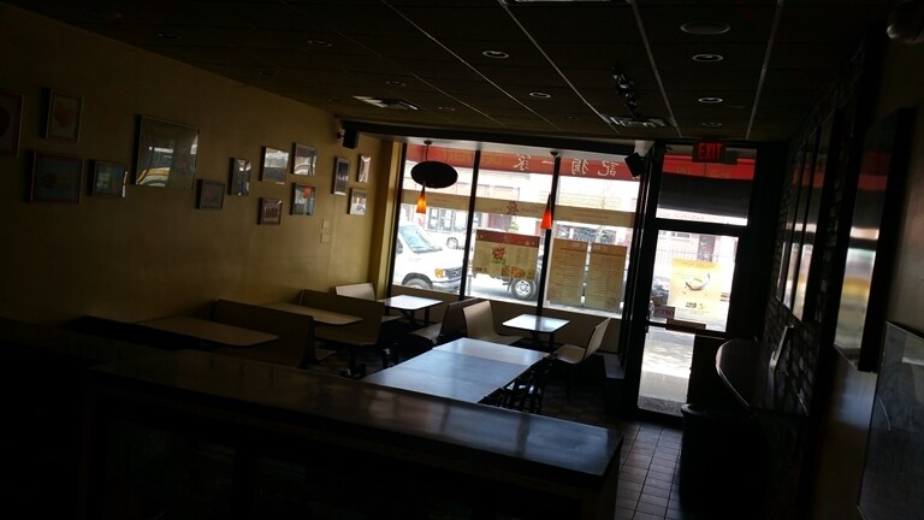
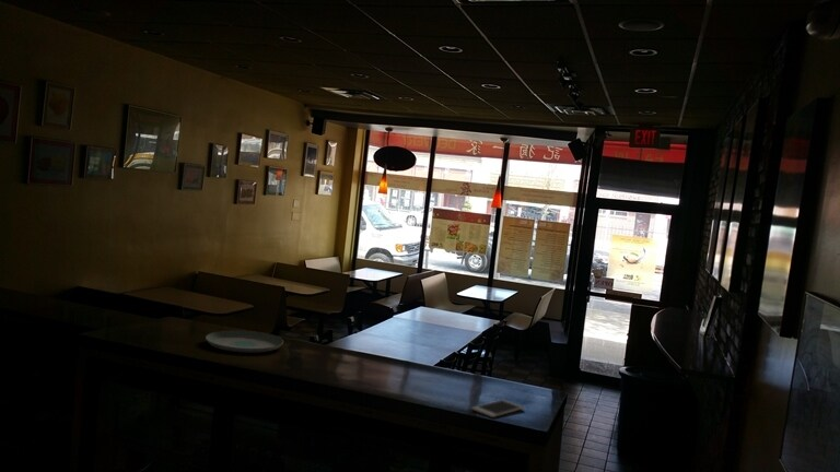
+ plate [205,329,284,354]
+ cell phone [470,399,525,418]
